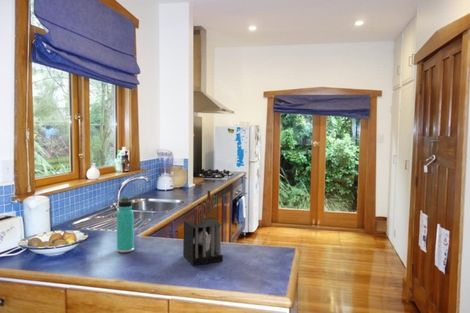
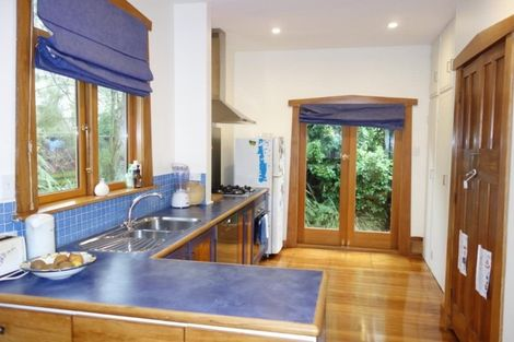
- knife block [182,190,224,266]
- thermos bottle [116,195,135,253]
